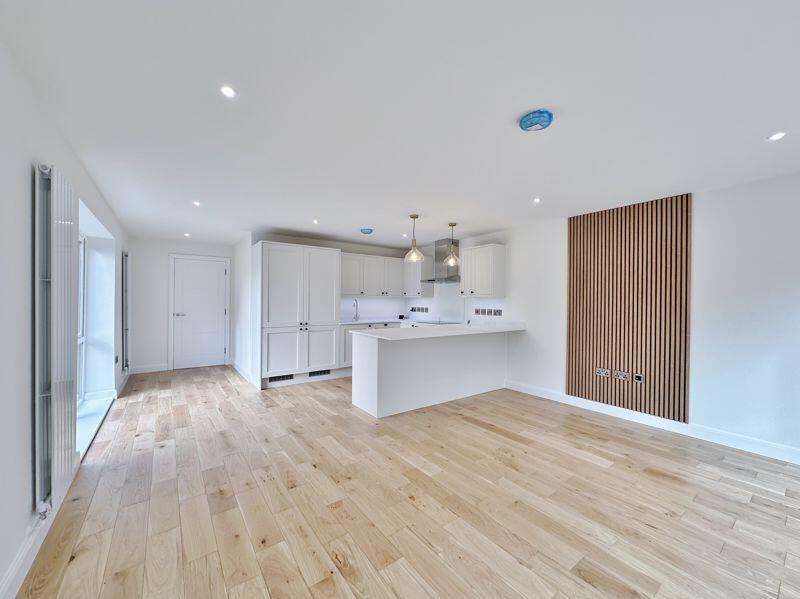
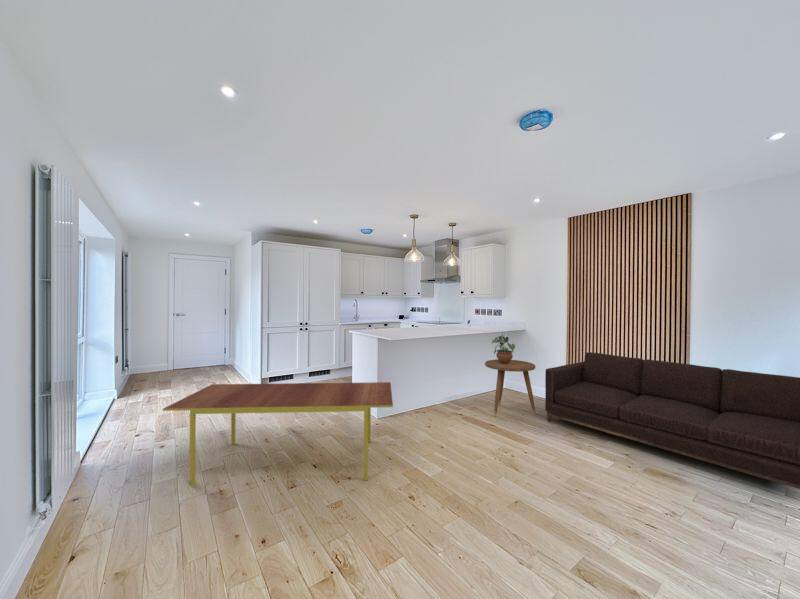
+ potted plant [491,333,516,363]
+ side table [484,359,536,418]
+ dining table [162,381,394,486]
+ sofa [544,351,800,490]
